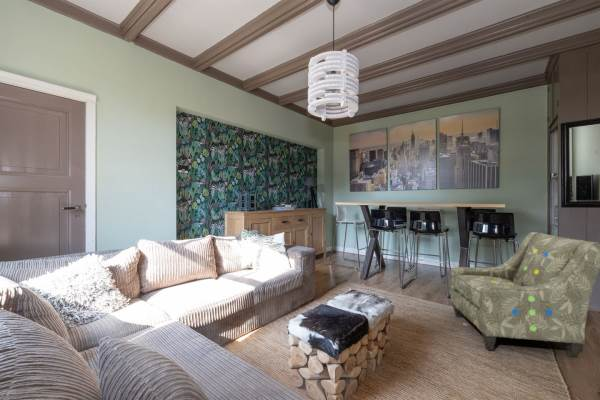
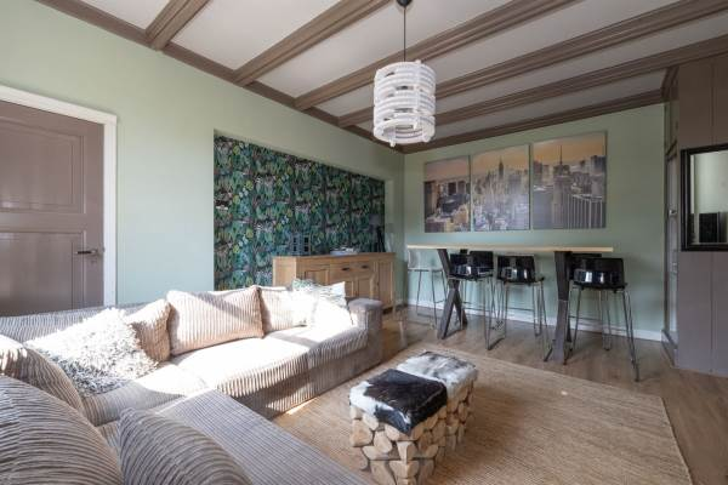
- armchair [449,231,600,358]
